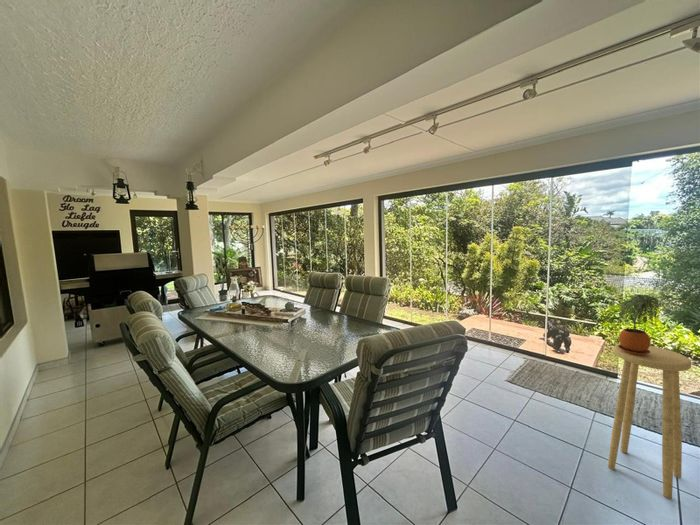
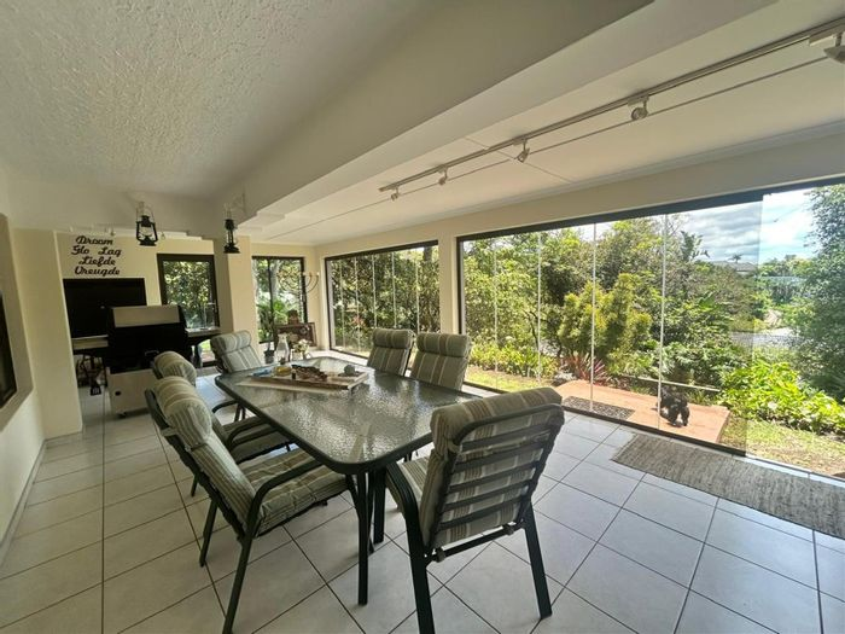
- stool [607,343,692,500]
- potted plant [616,293,661,355]
